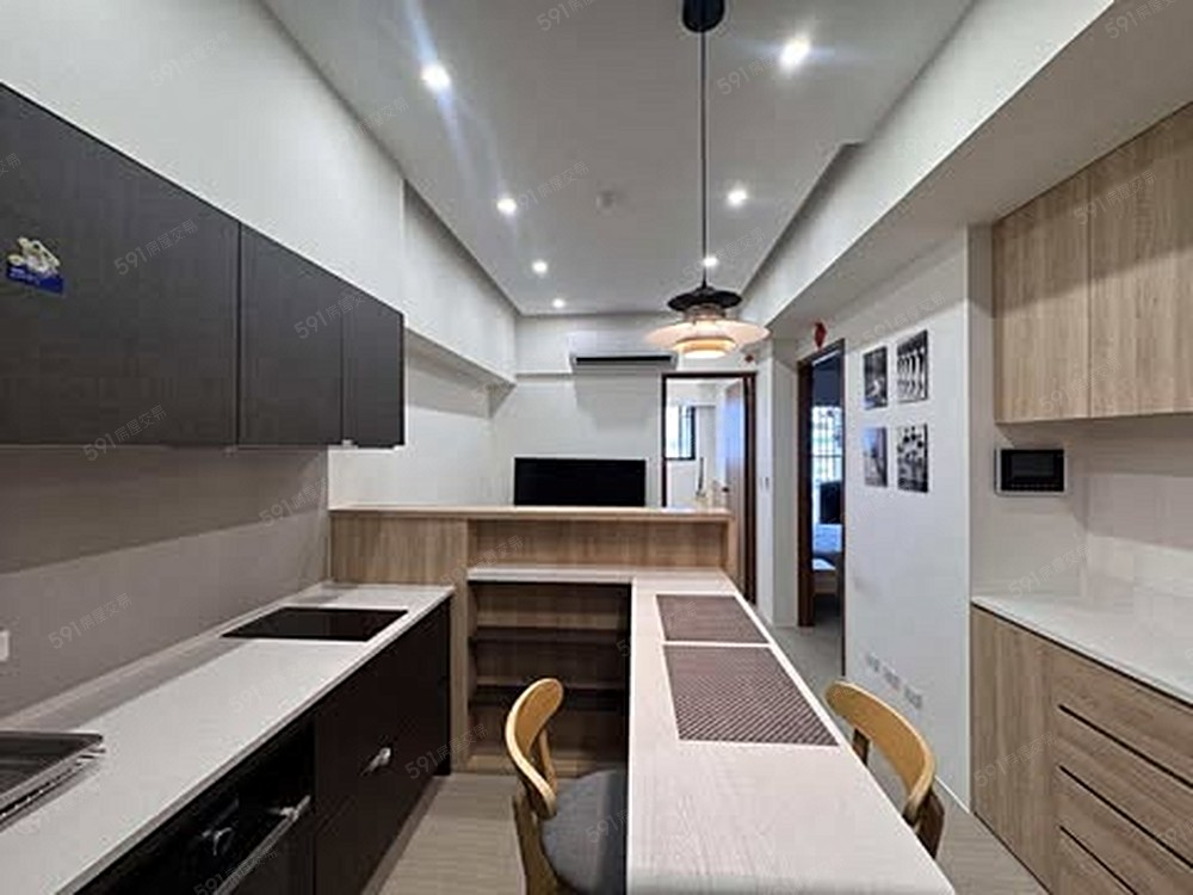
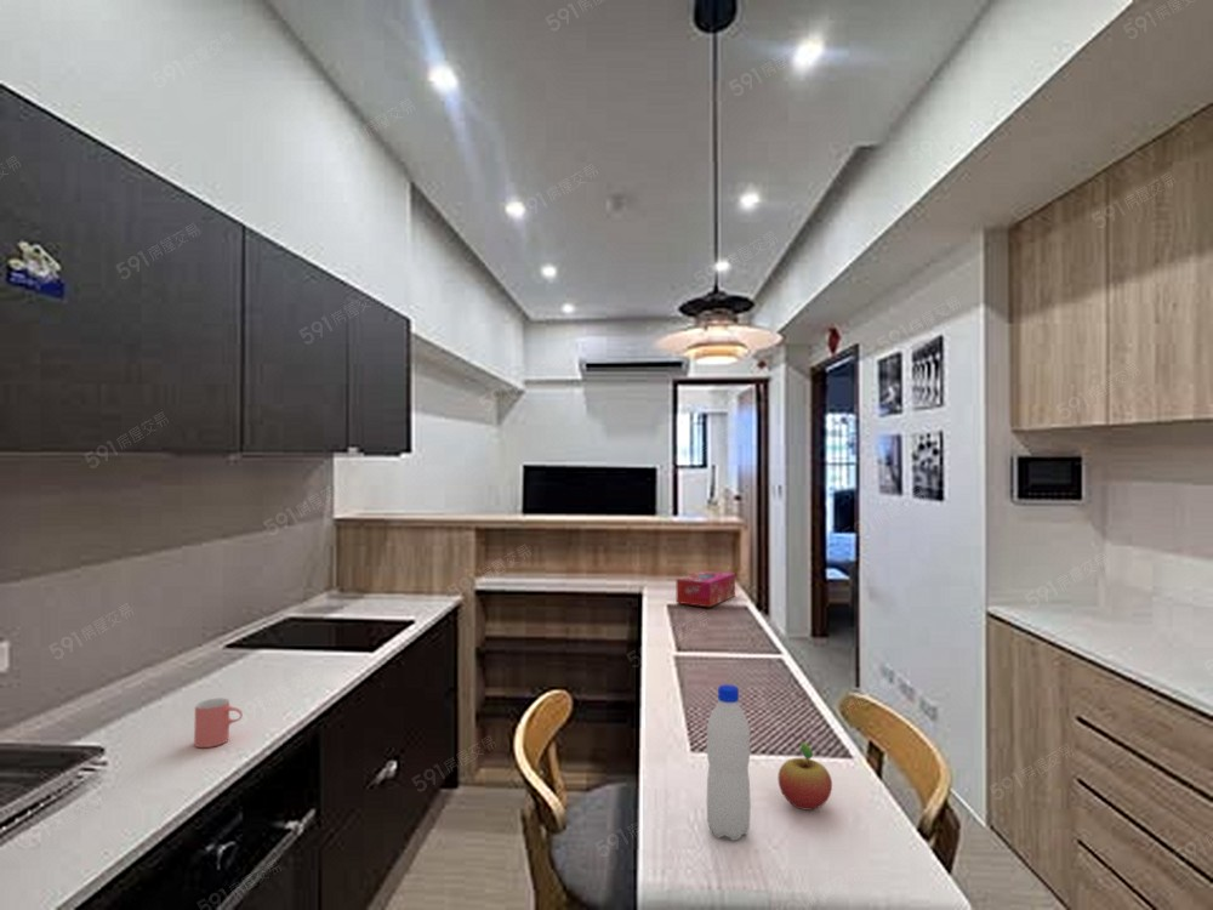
+ water bottle [706,683,752,842]
+ fruit [776,741,833,812]
+ tissue box [676,569,736,608]
+ cup [193,696,244,749]
